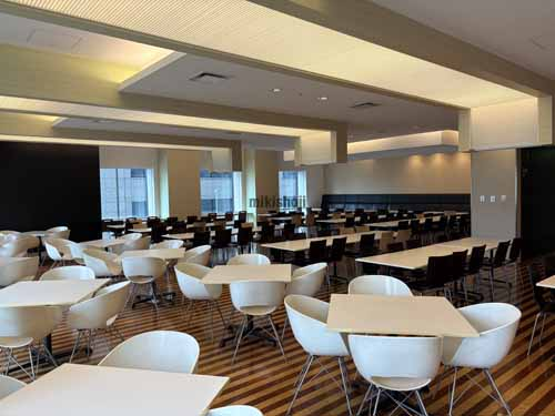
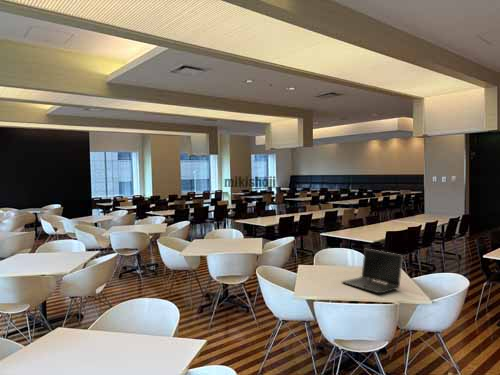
+ laptop computer [341,248,404,294]
